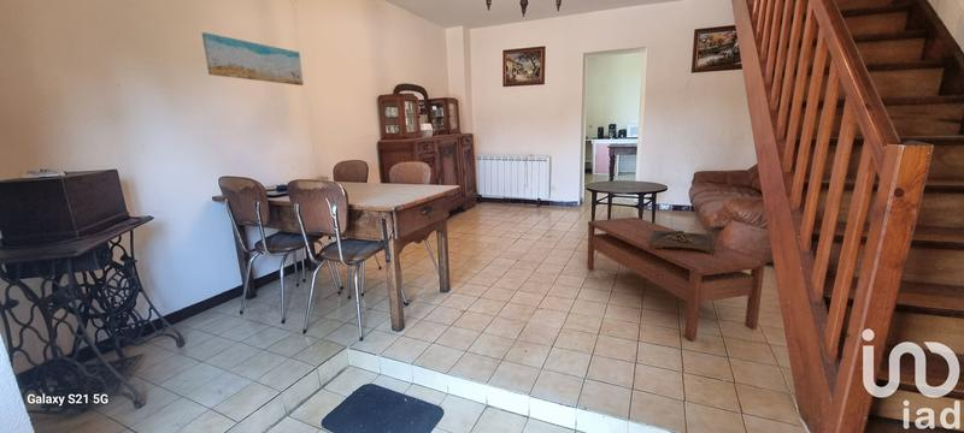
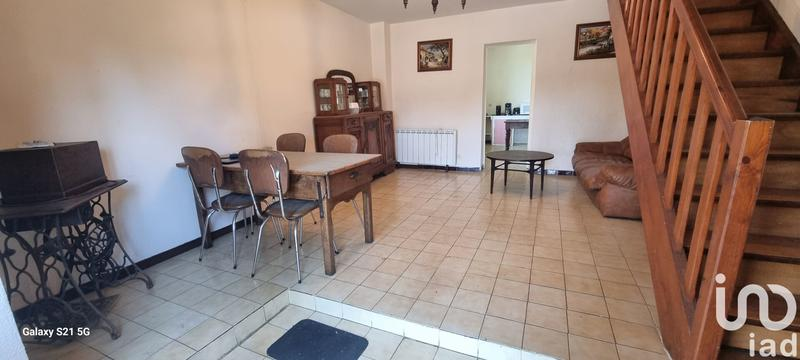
- wooden tray [649,230,715,255]
- coffee table [587,216,768,342]
- wall art [201,31,305,87]
